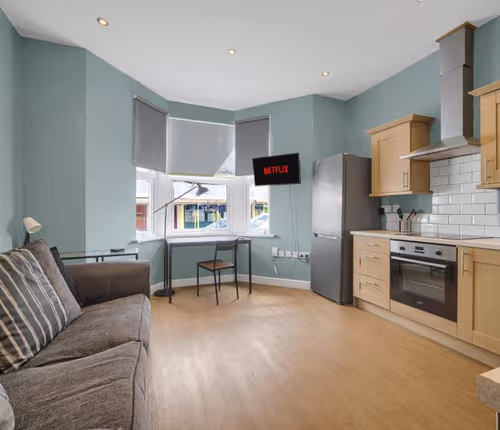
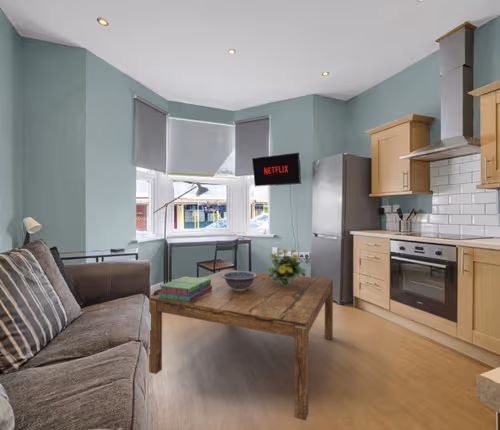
+ decorative bowl [222,270,257,291]
+ flowering plant [267,248,307,287]
+ stack of books [158,276,212,302]
+ coffee table [148,268,334,422]
